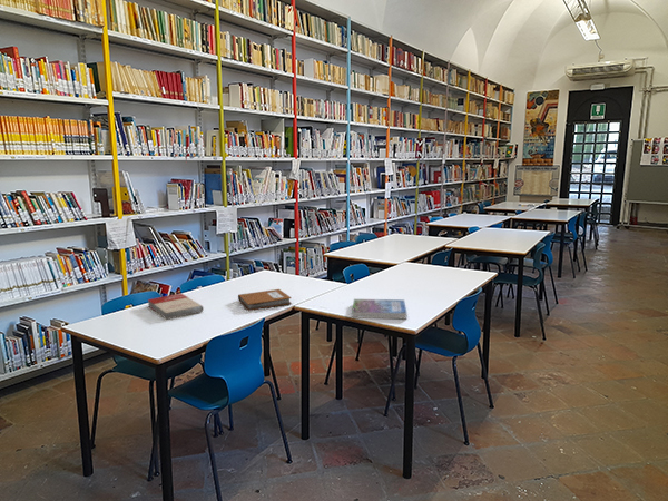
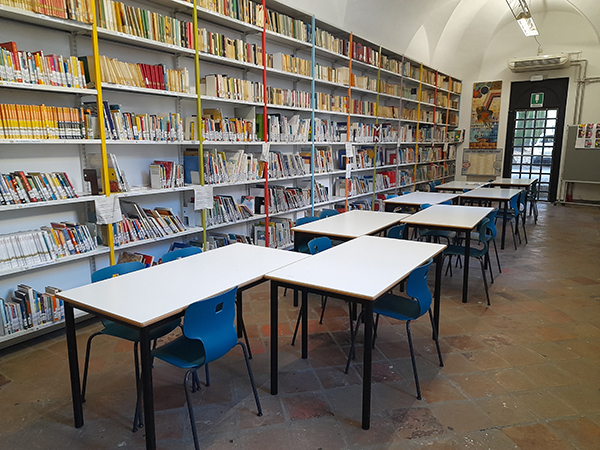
- book [147,293,205,321]
- book [351,298,407,321]
- notebook [237,288,293,312]
